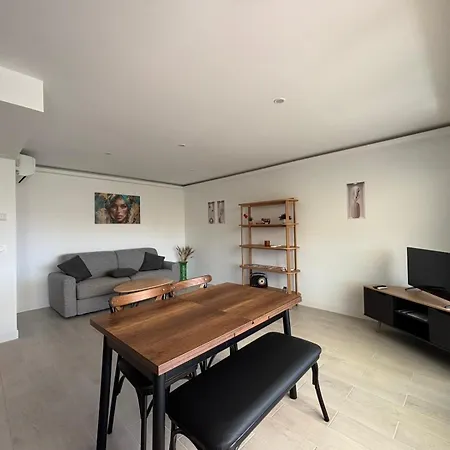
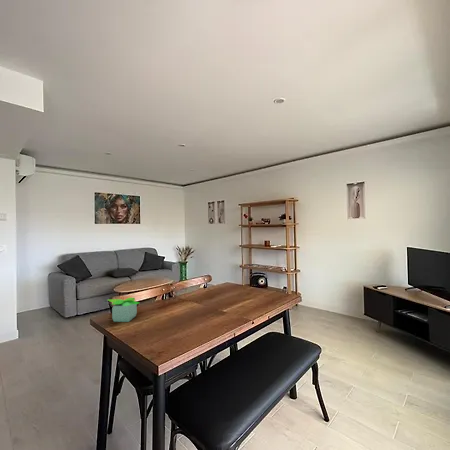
+ potted plant [107,297,140,323]
